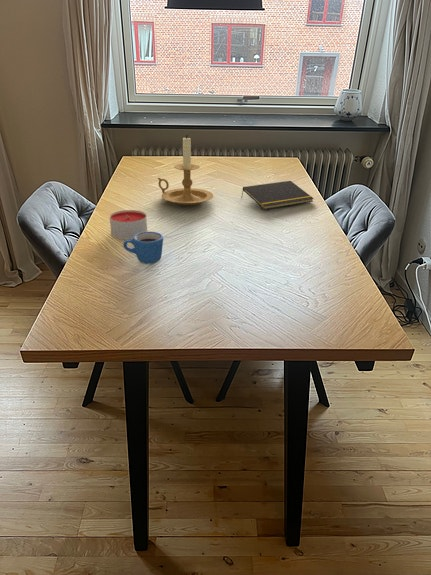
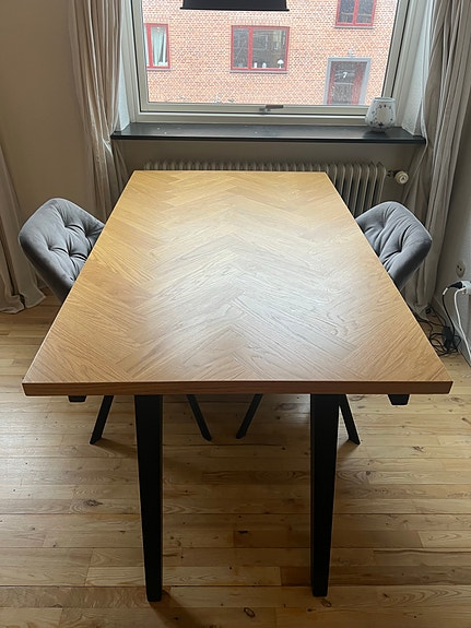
- notepad [240,180,315,210]
- mug [122,231,164,265]
- candle [109,209,148,240]
- candle holder [157,134,214,206]
